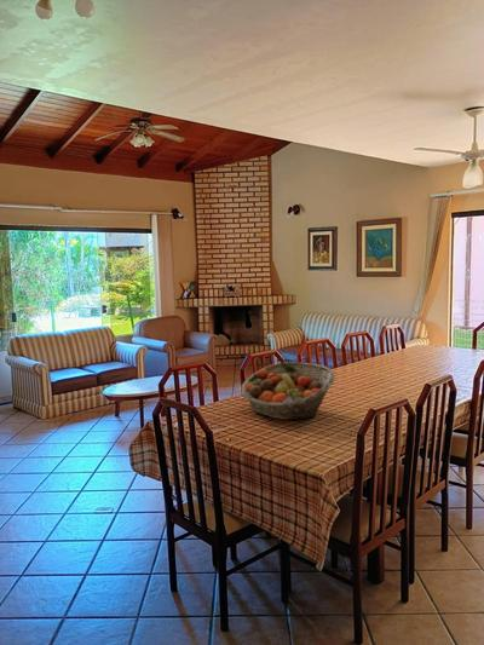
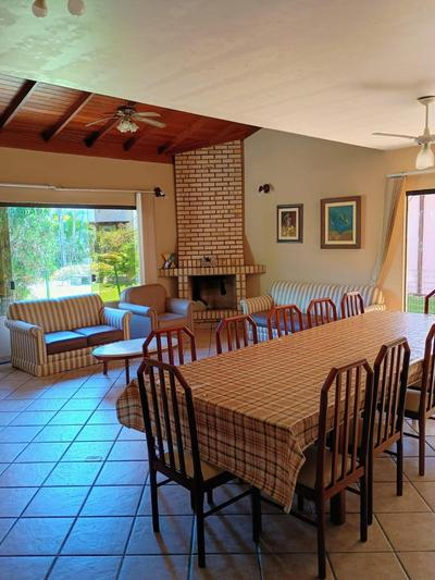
- fruit basket [240,361,336,421]
